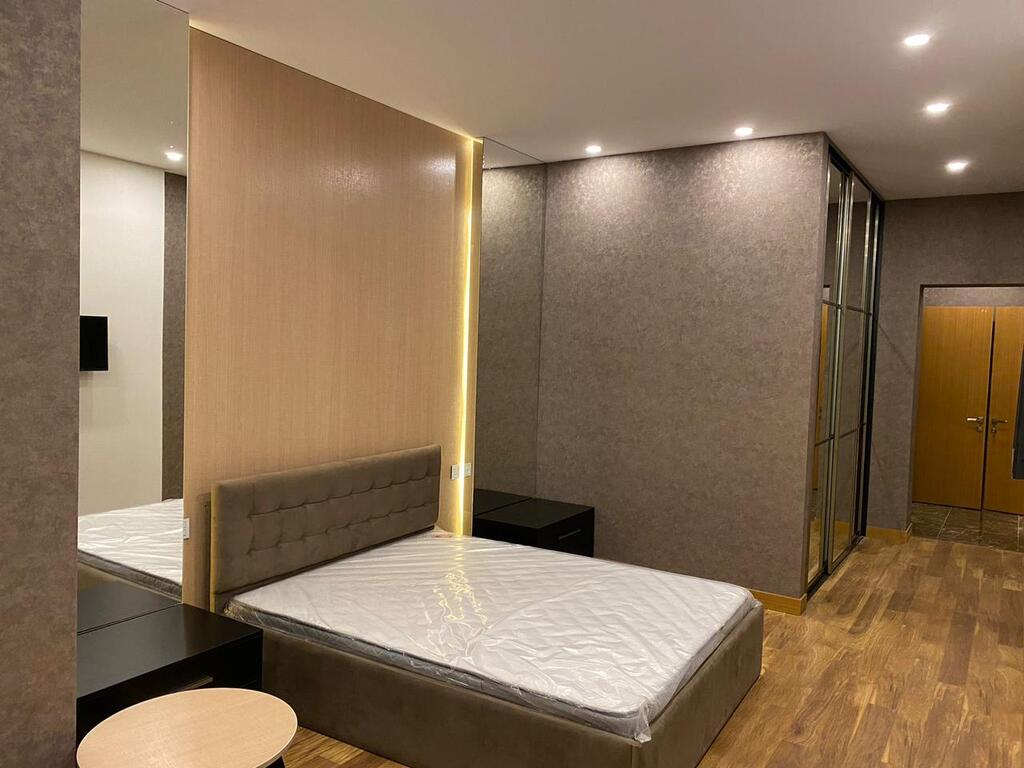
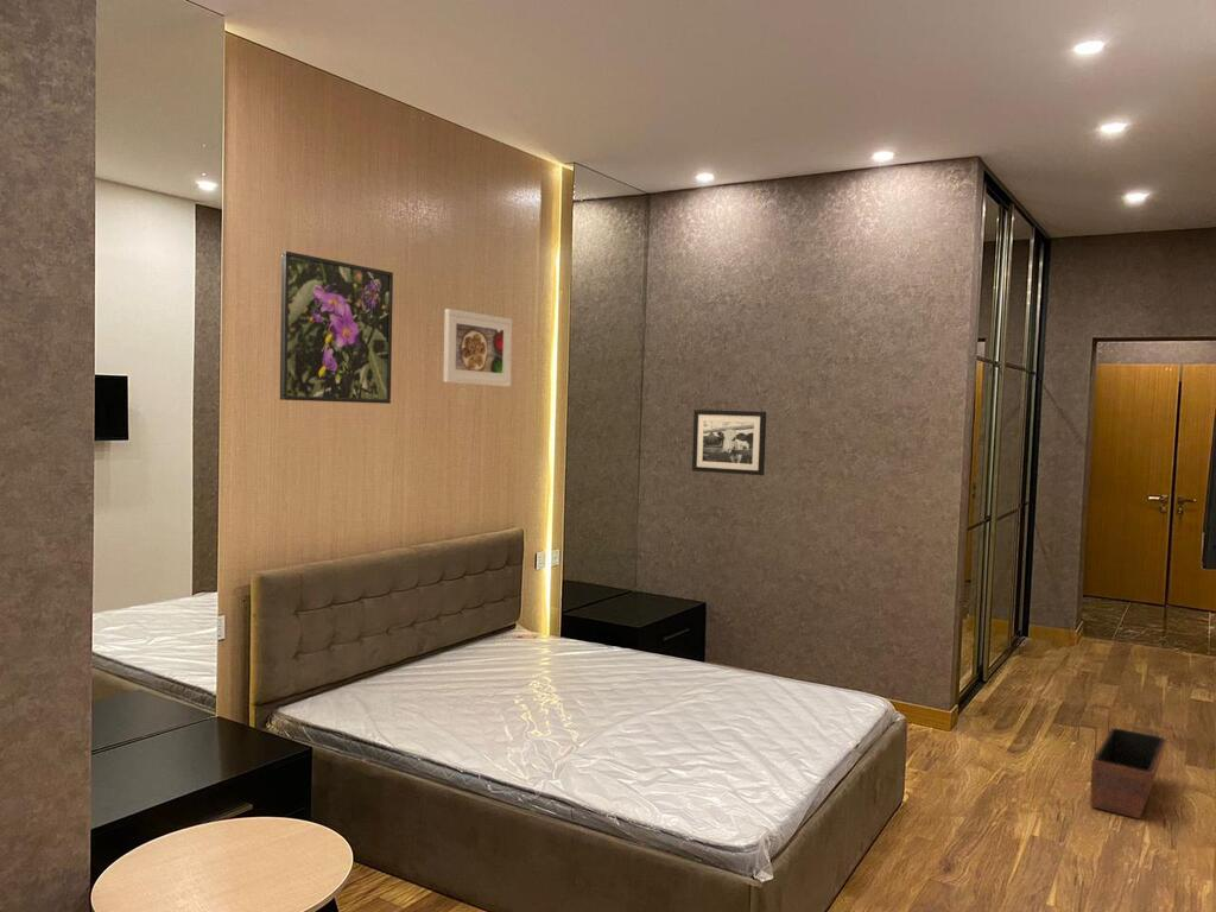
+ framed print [442,308,513,387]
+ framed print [279,251,394,405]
+ picture frame [691,408,767,476]
+ planter [1076,703,1168,819]
